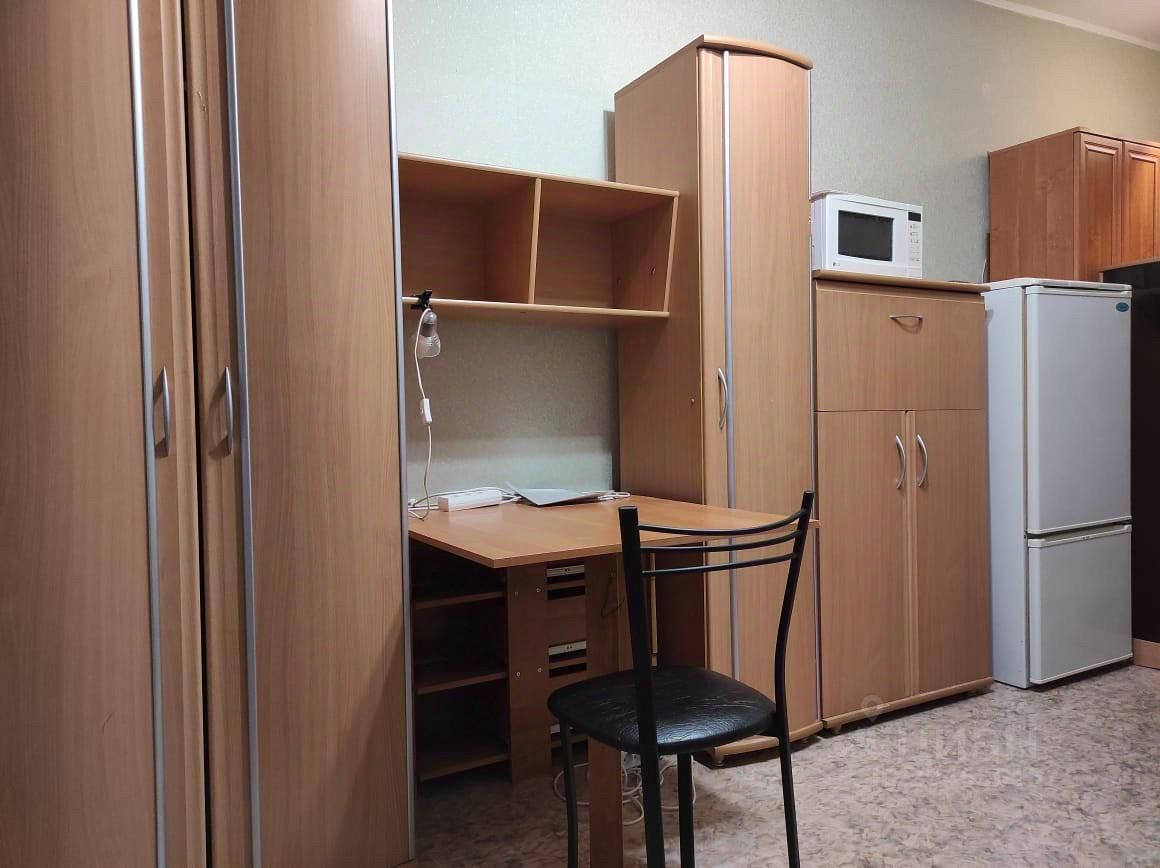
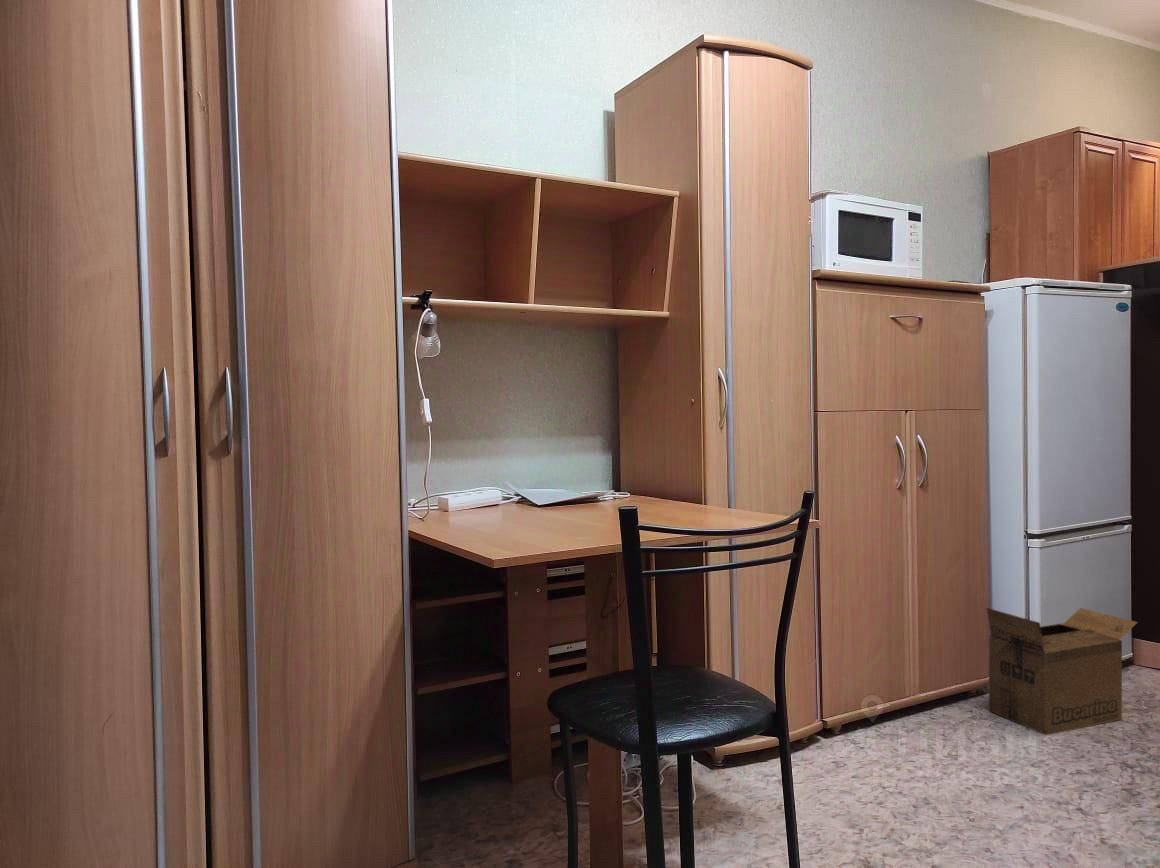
+ cardboard box [986,607,1139,736]
